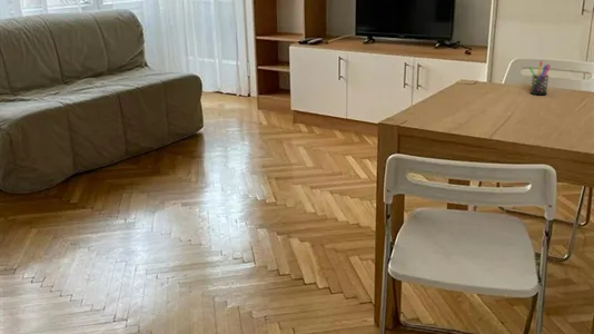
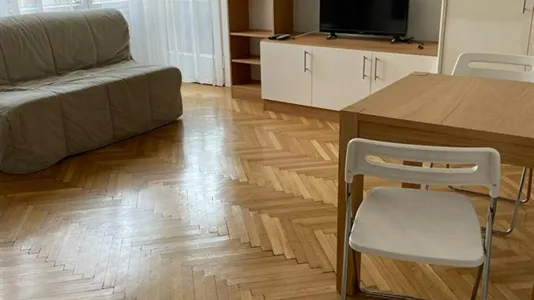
- pen holder [527,60,552,96]
